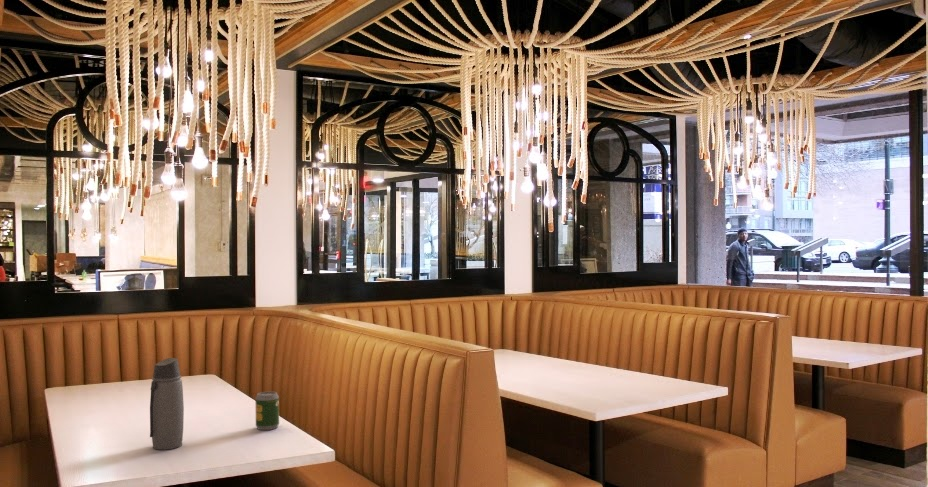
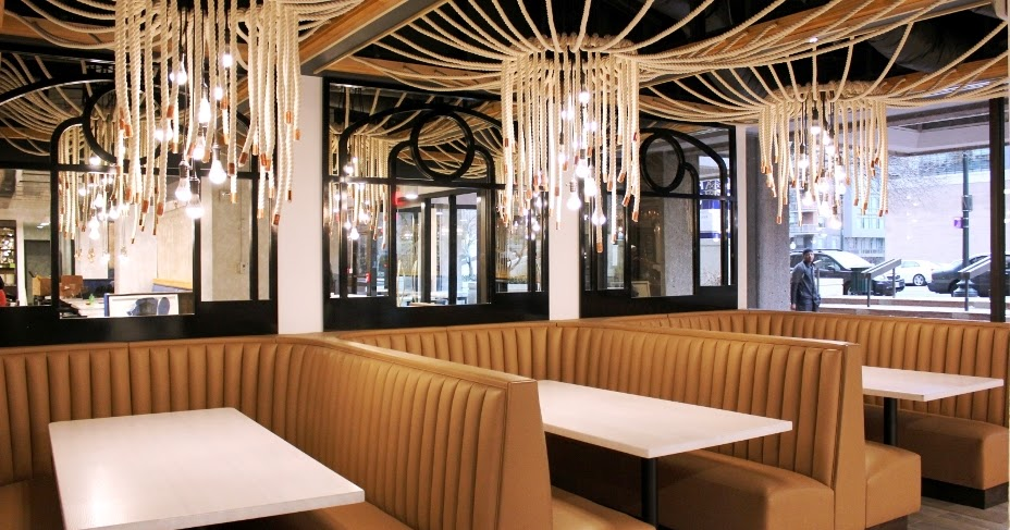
- soda can [254,391,280,431]
- water bottle [149,357,185,450]
